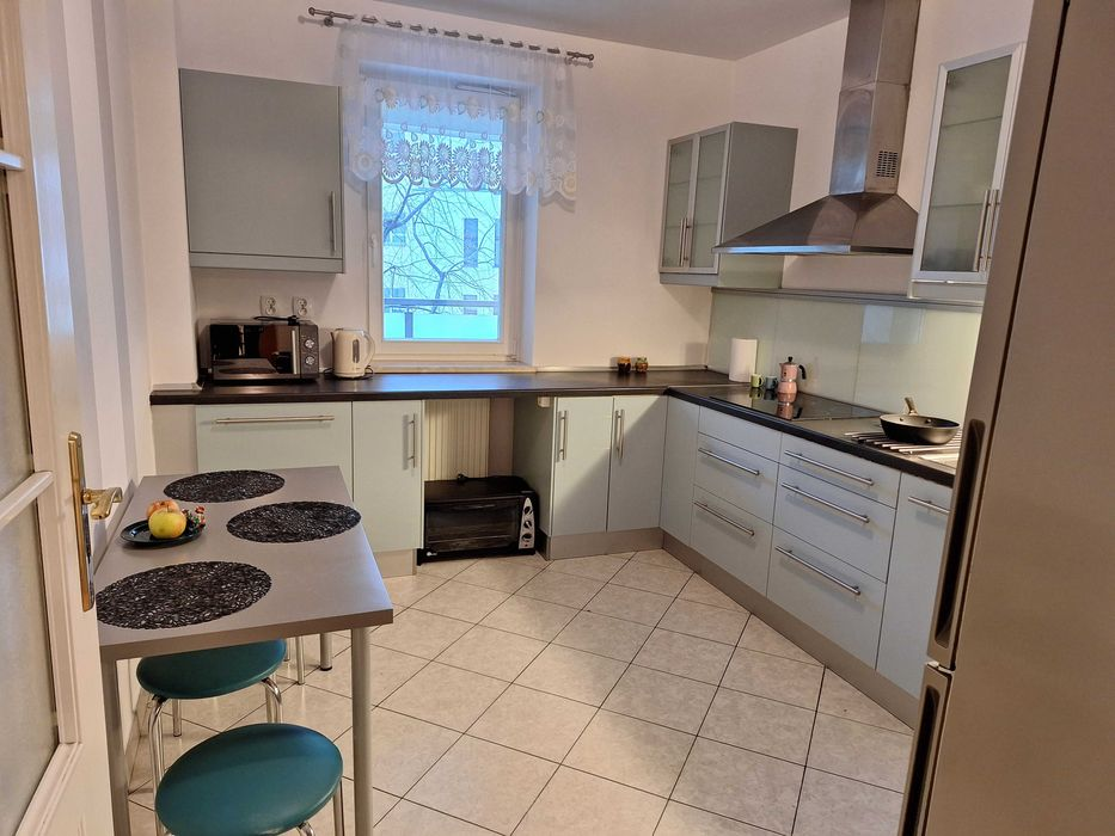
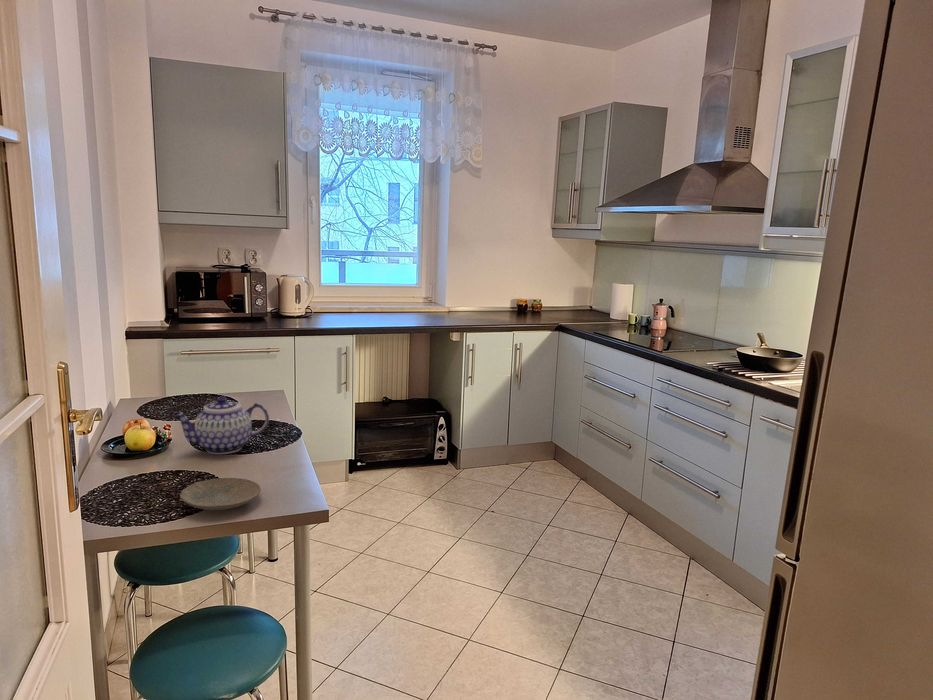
+ plate [179,477,262,511]
+ teapot [172,396,270,455]
